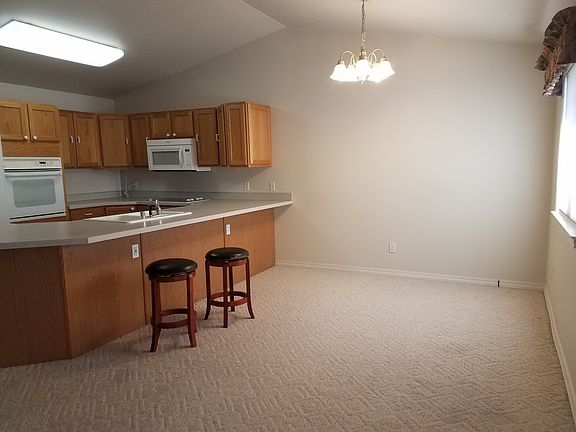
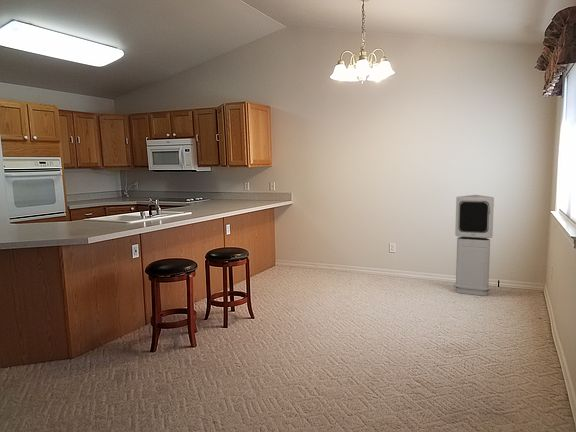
+ air purifier [453,194,495,297]
